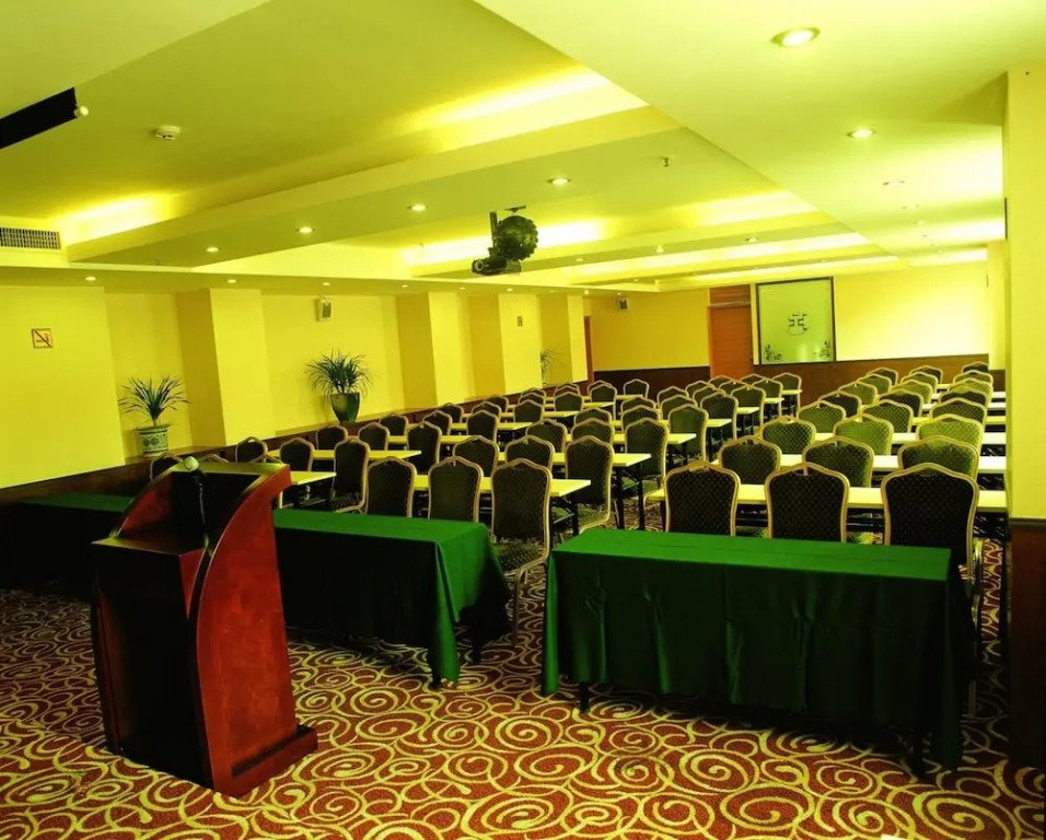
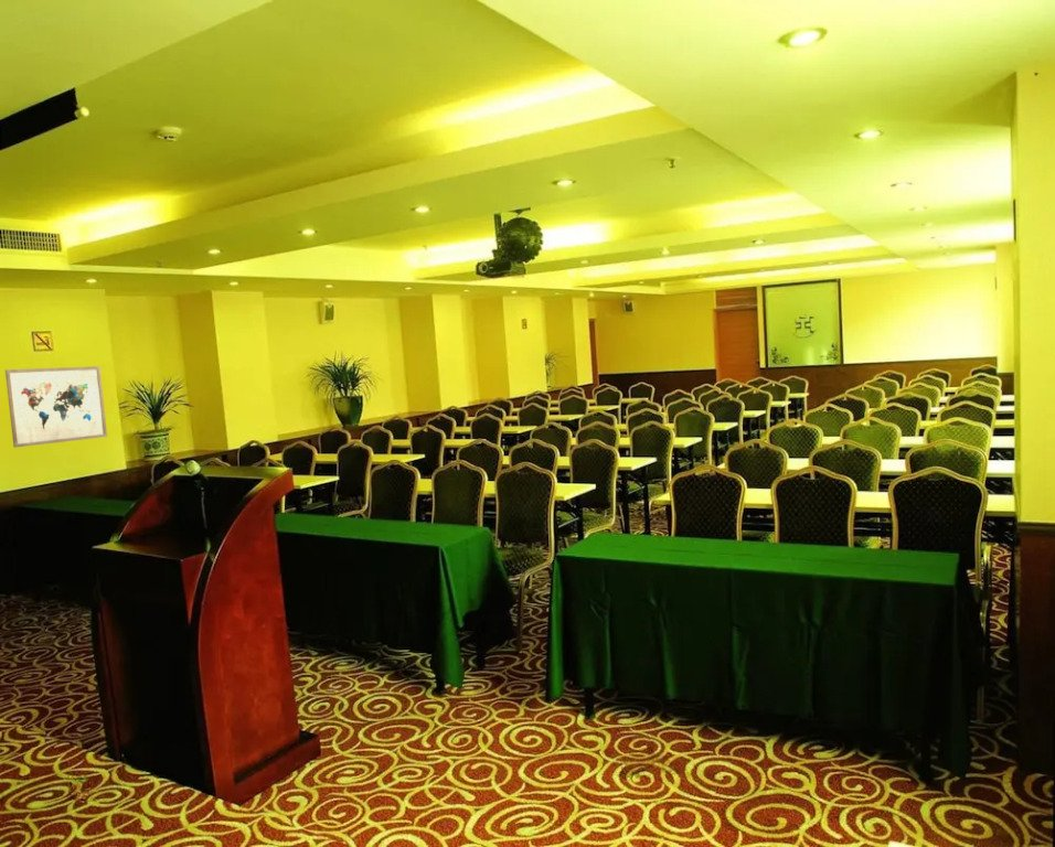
+ wall art [4,365,108,449]
